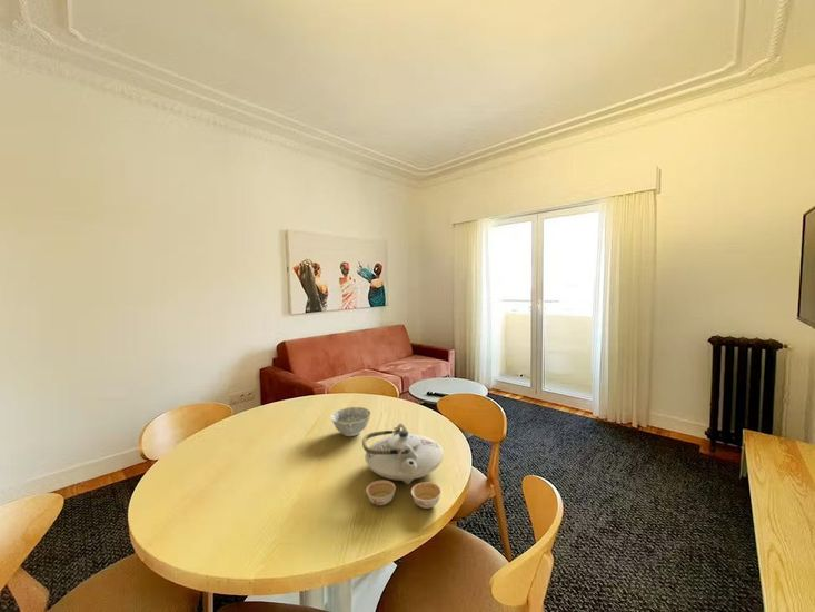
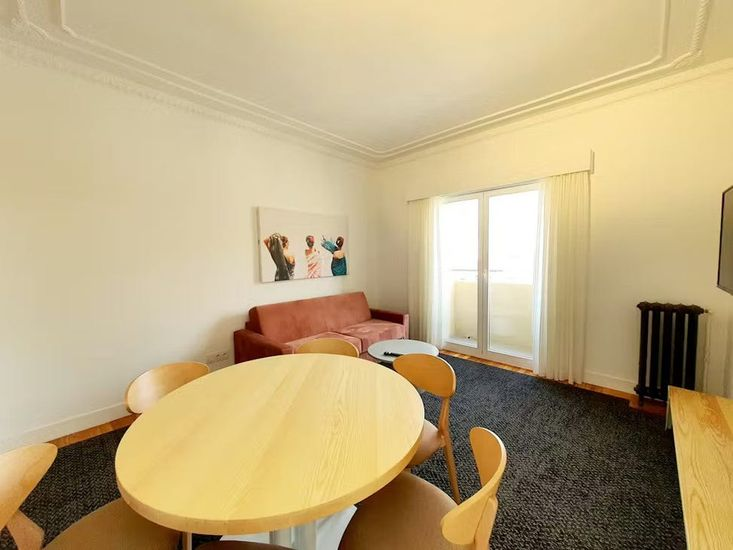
- bowl [329,406,372,437]
- teapot [361,422,445,510]
